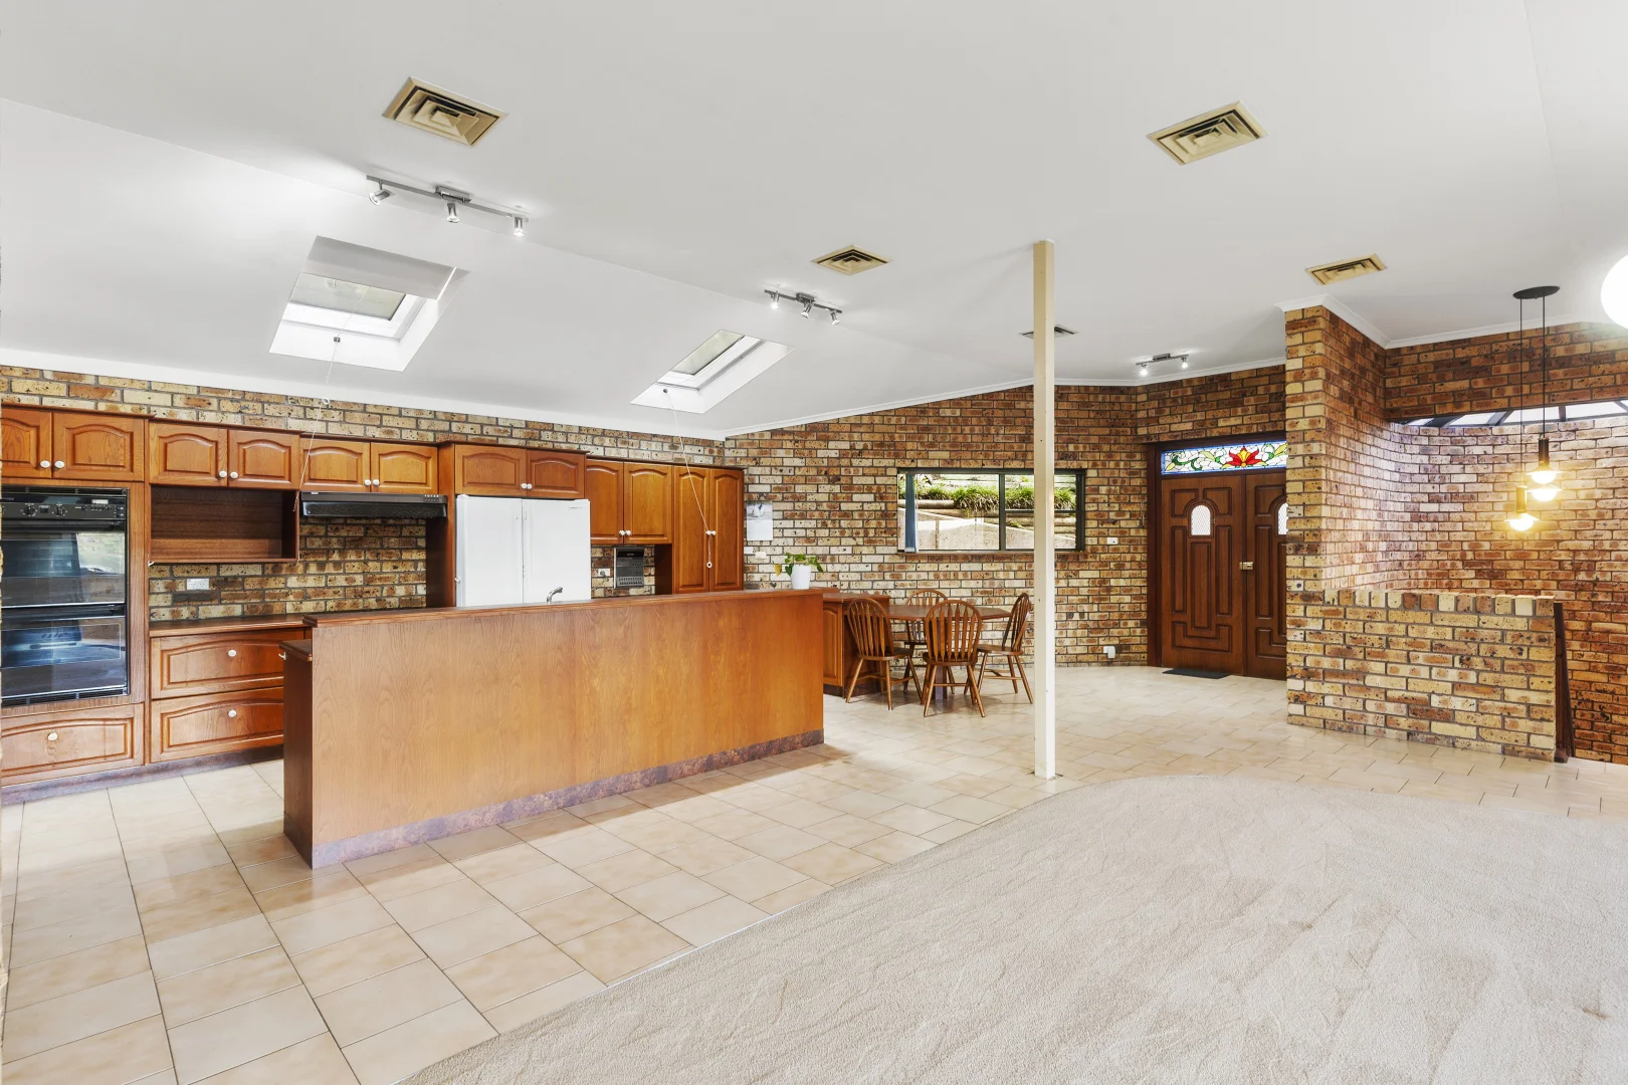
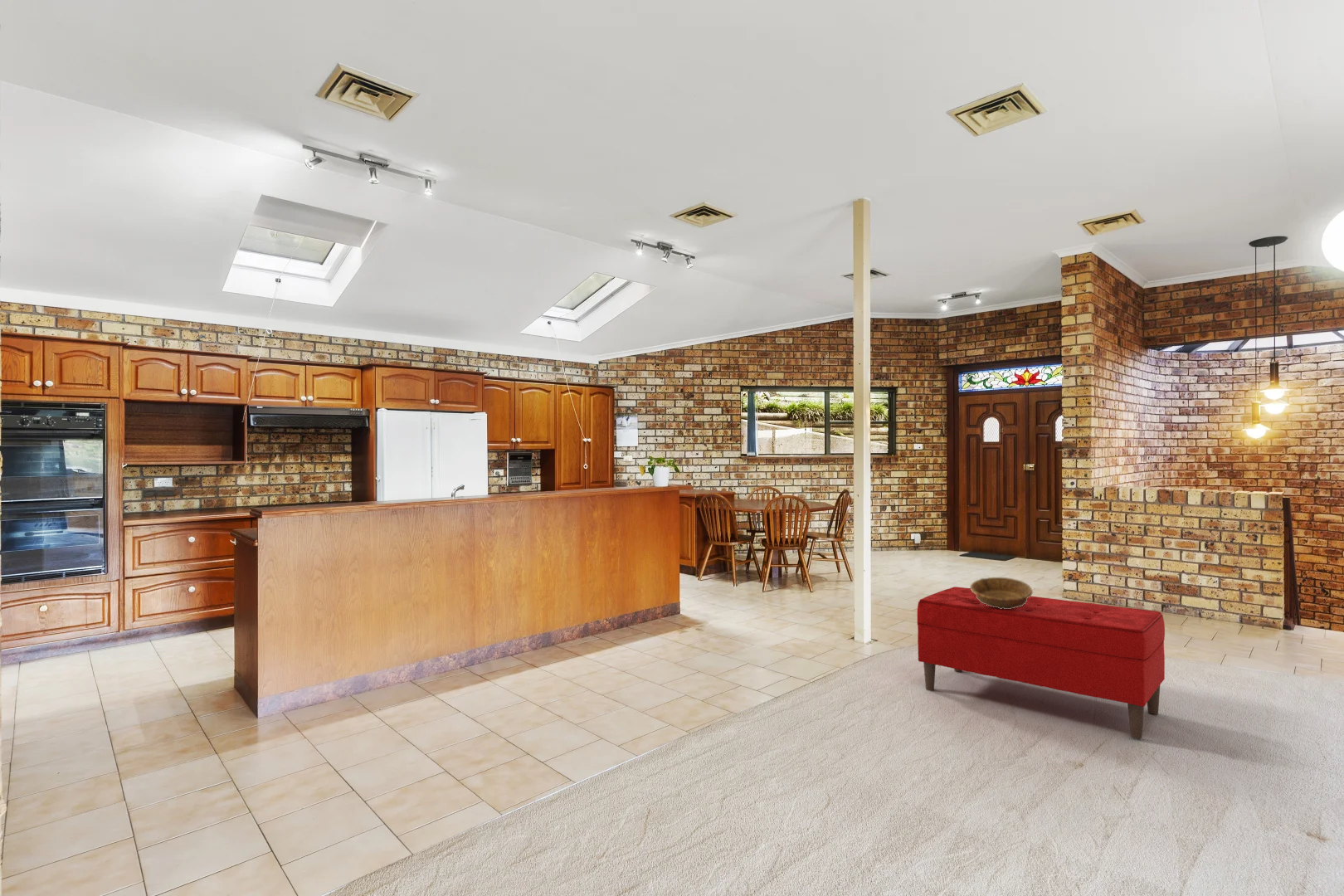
+ bench [917,586,1166,739]
+ decorative bowl [969,577,1034,609]
